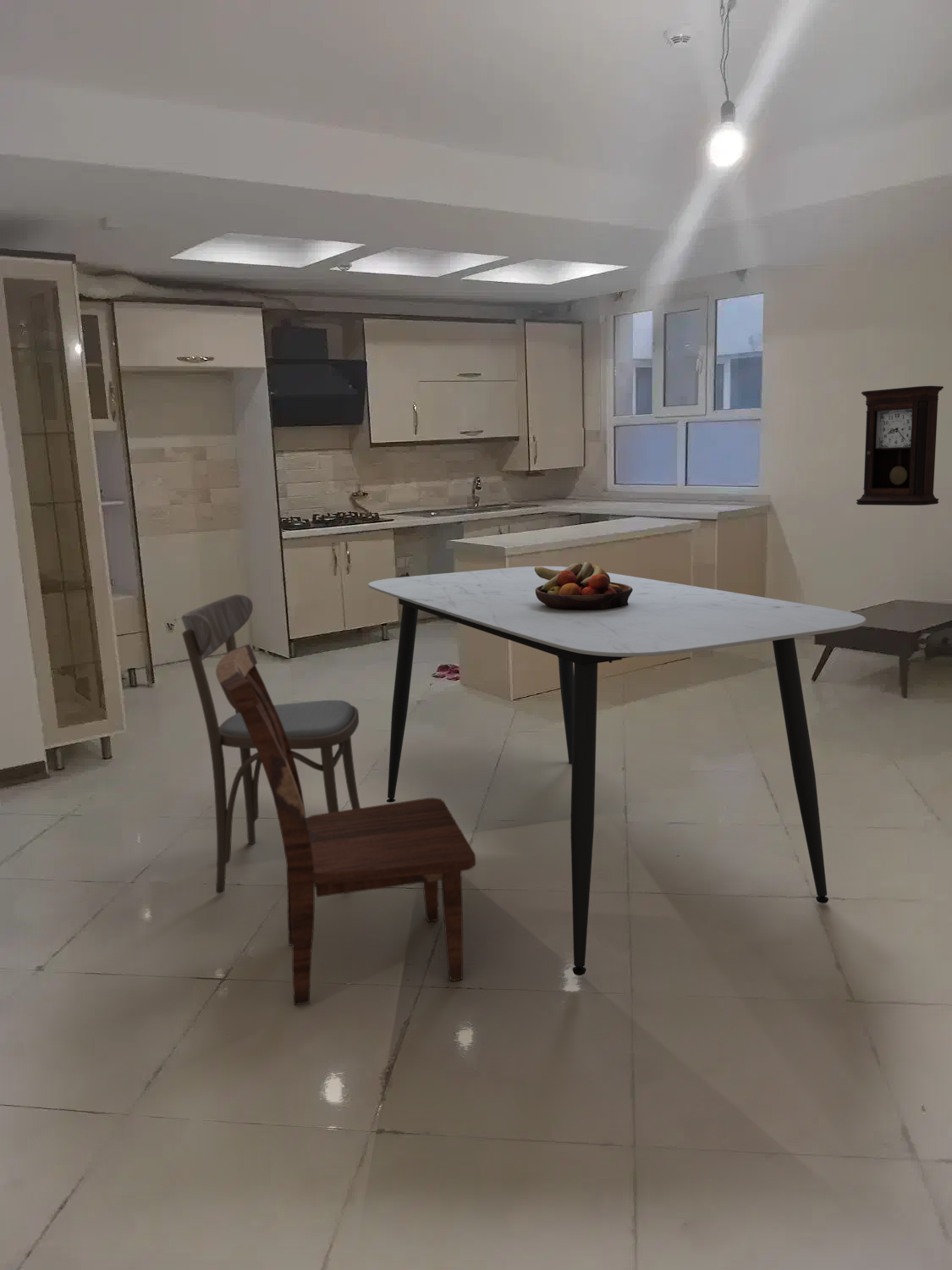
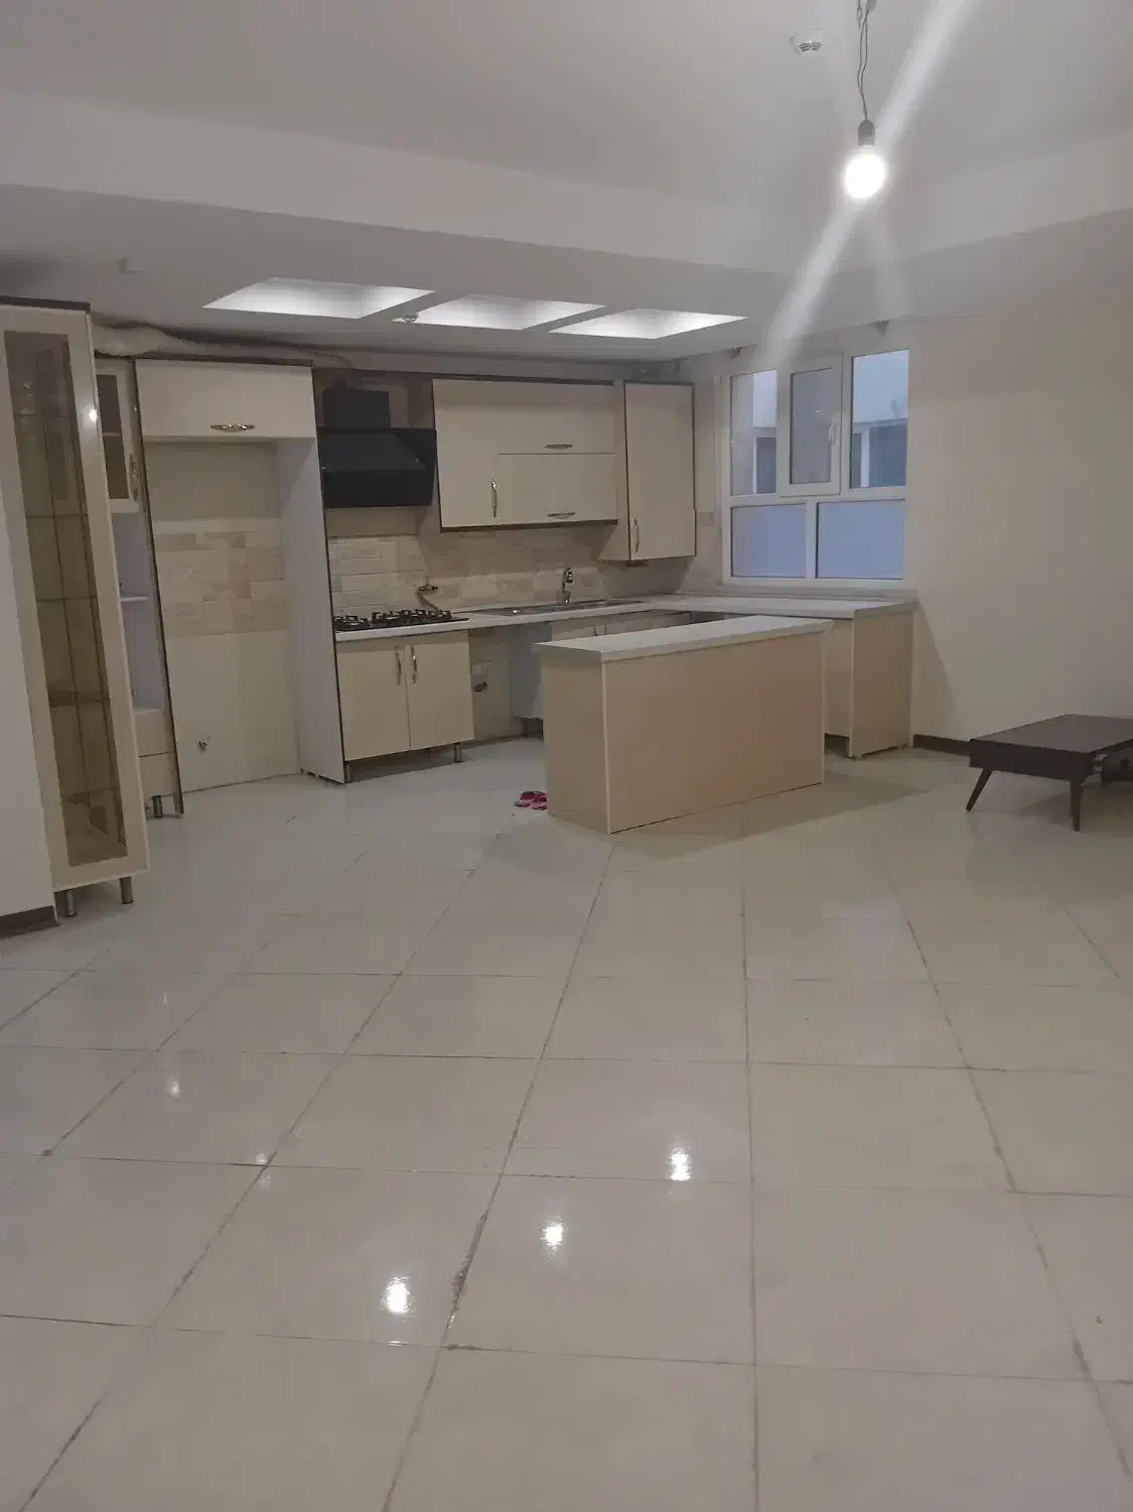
- fruit bowl [535,561,633,610]
- dining chair [215,643,476,1006]
- dining table [367,566,867,976]
- pendulum clock [856,385,944,506]
- dining chair [181,594,361,895]
